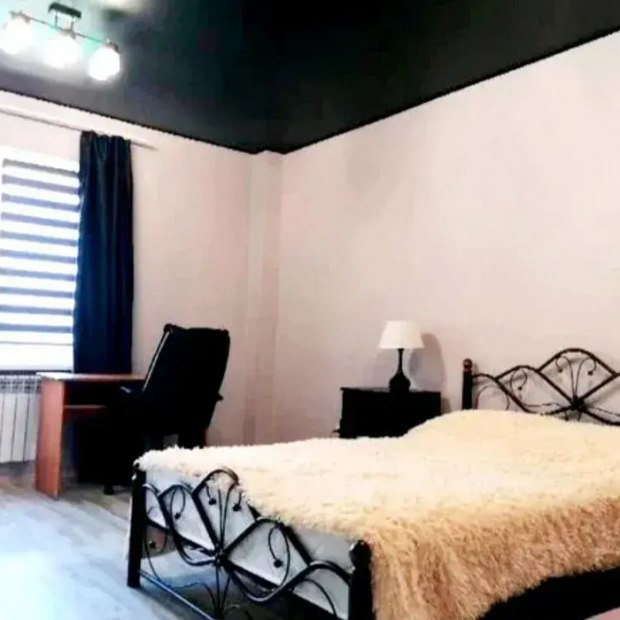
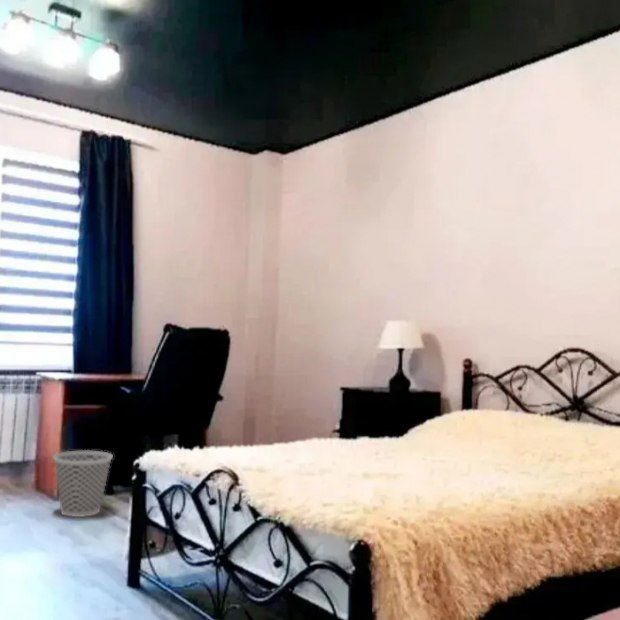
+ wastebasket [52,450,114,518]
